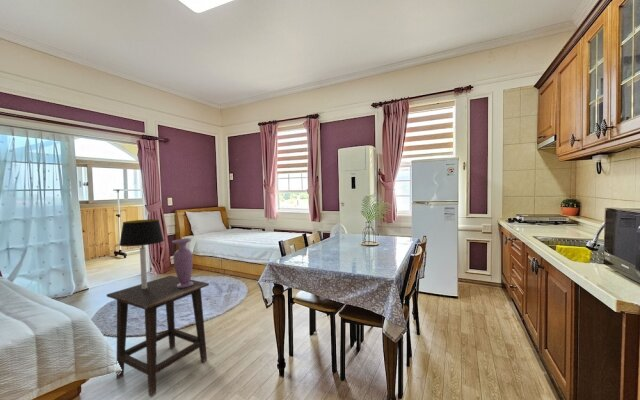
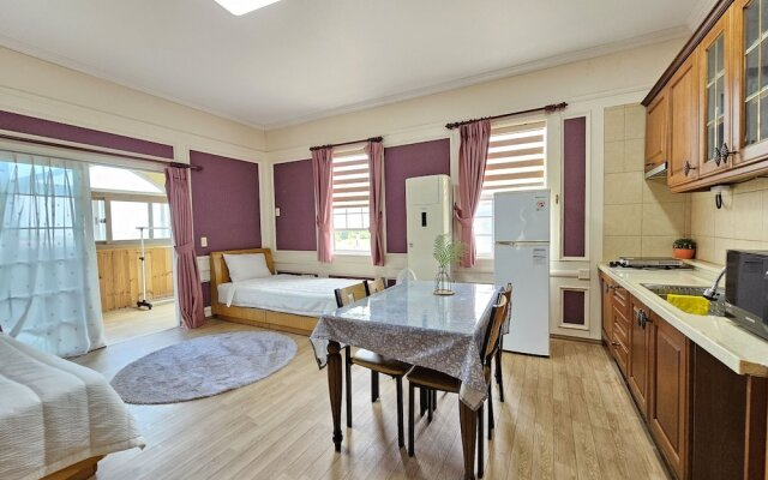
- table lamp [118,218,165,289]
- vase [171,238,194,288]
- side table [106,274,210,398]
